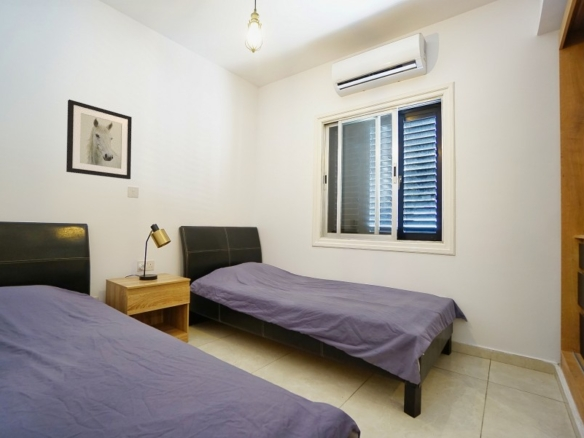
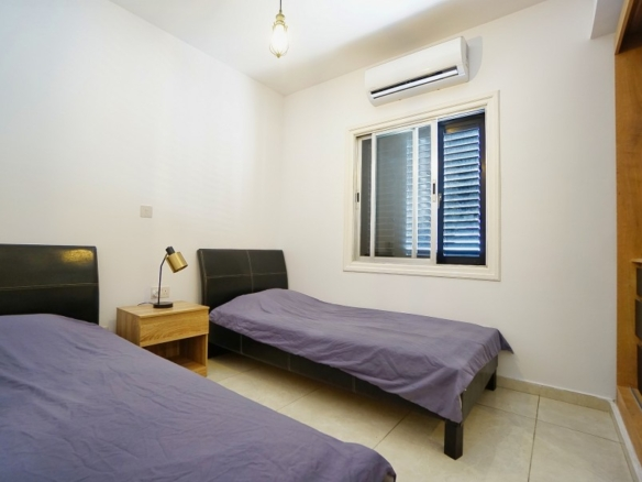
- wall art [65,99,133,180]
